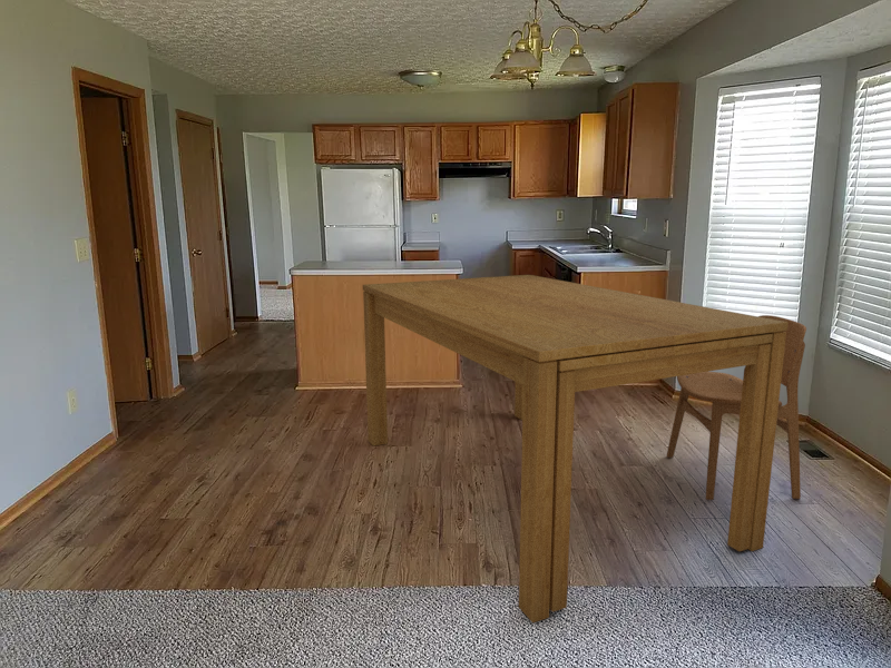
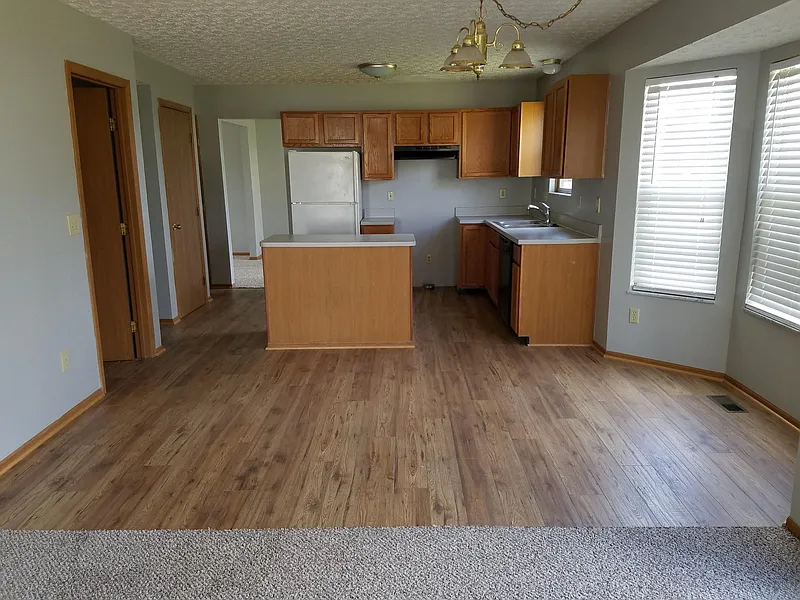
- dining table [362,274,789,623]
- dining chair [666,314,807,501]
